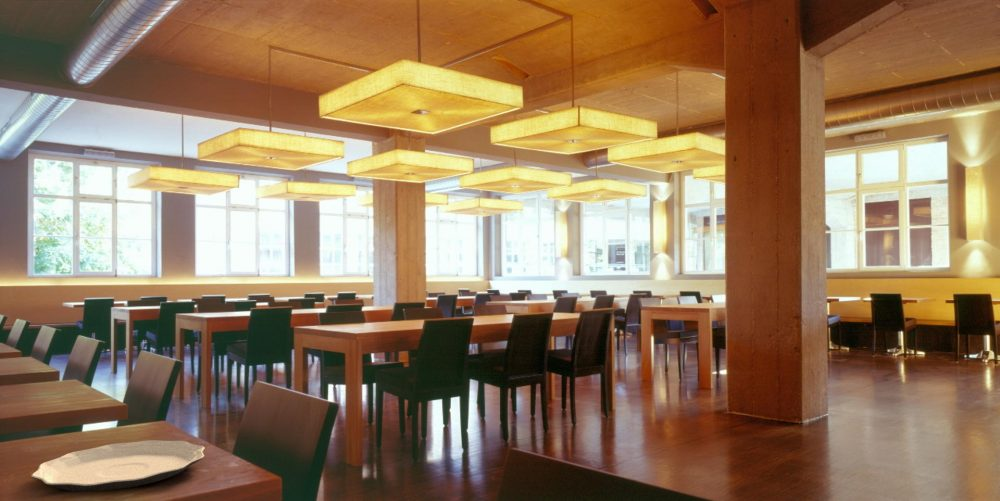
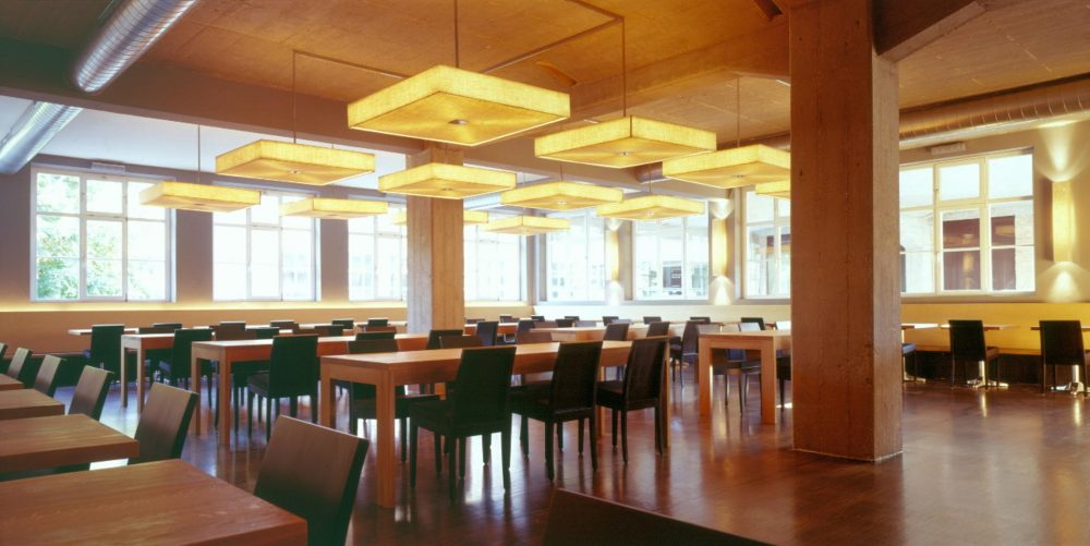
- plate [30,439,206,492]
